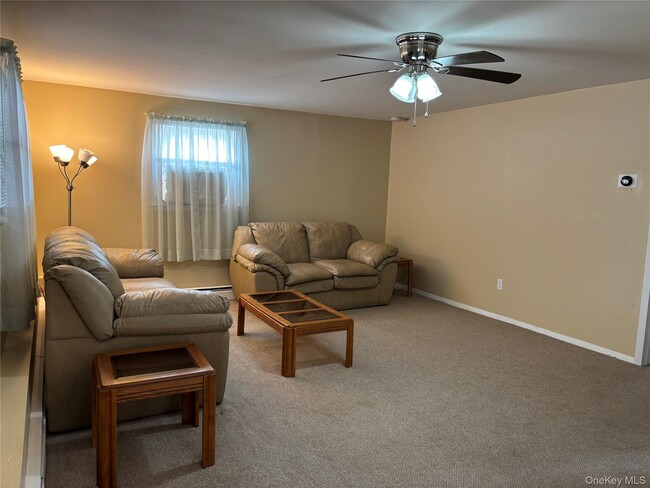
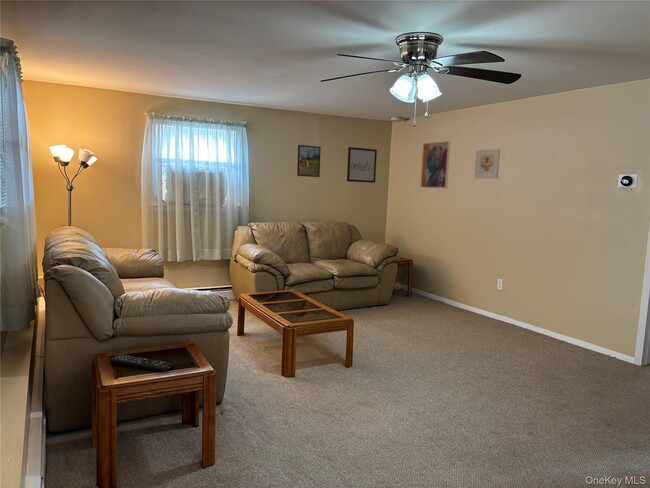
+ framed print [296,144,322,178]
+ wall art [419,140,451,189]
+ remote control [109,353,174,373]
+ wall art [346,146,378,184]
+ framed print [473,148,501,180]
